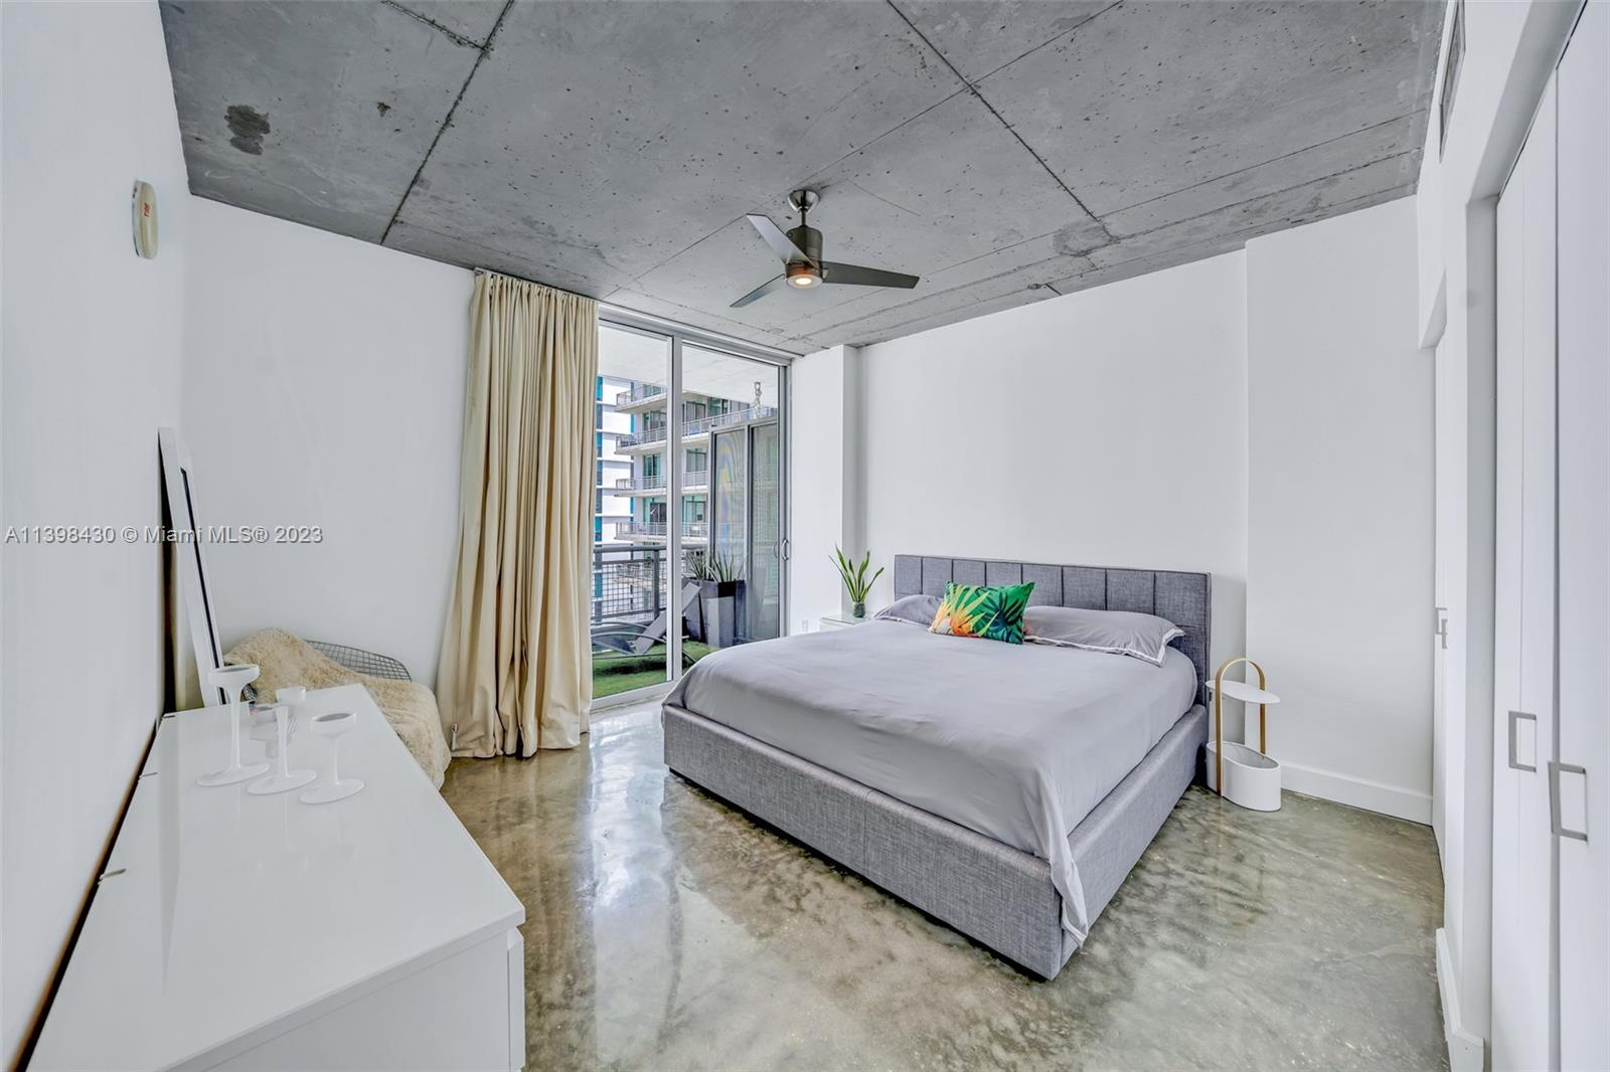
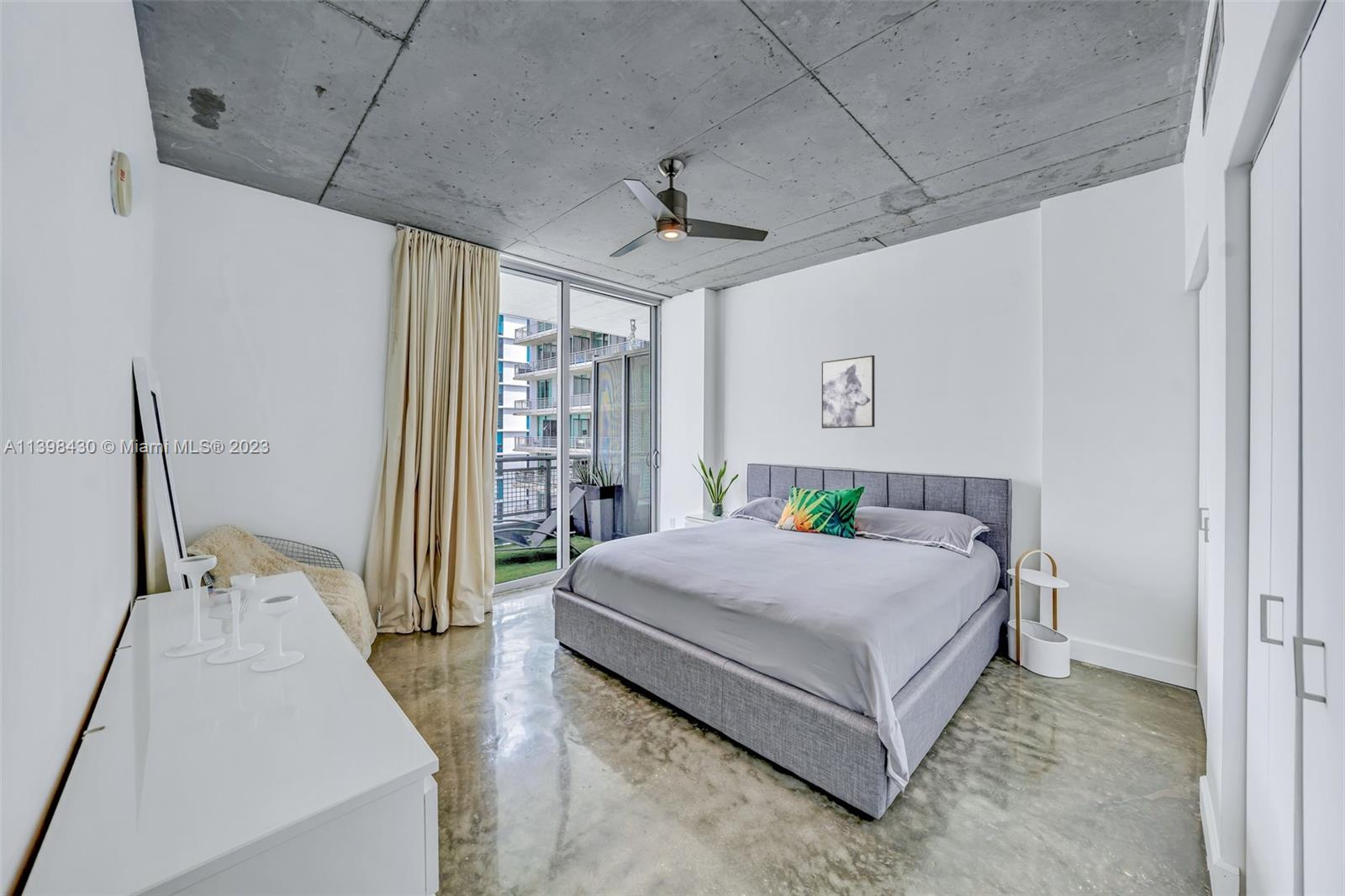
+ wall art [820,355,875,430]
